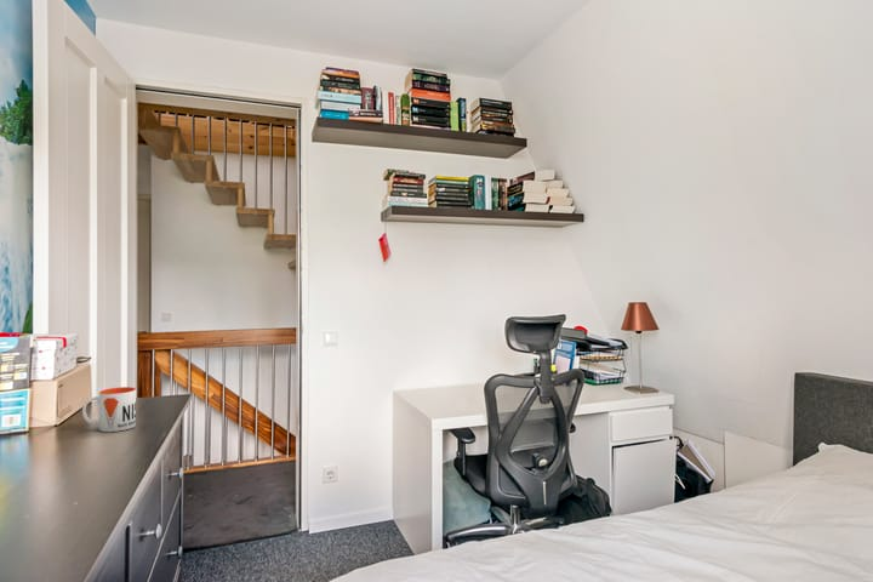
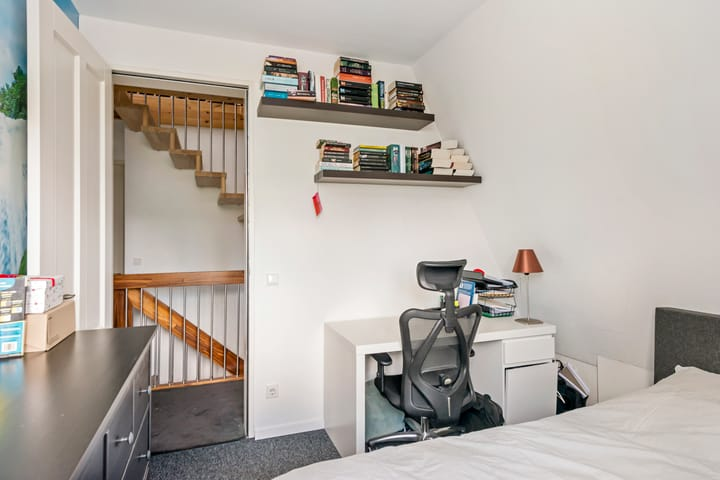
- mug [81,386,137,433]
